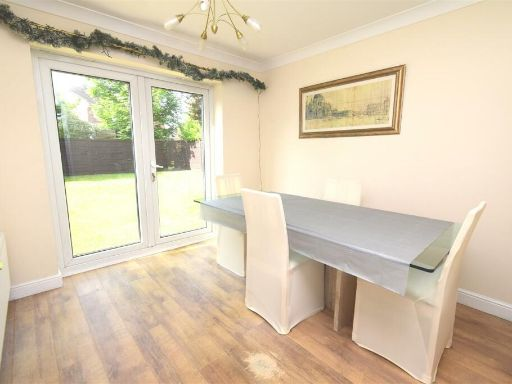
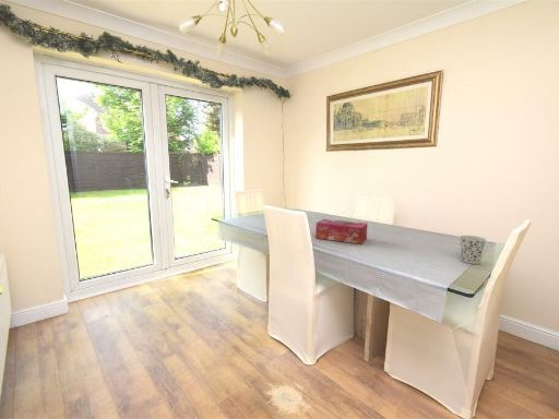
+ tissue box [314,218,368,246]
+ cup [459,235,487,265]
